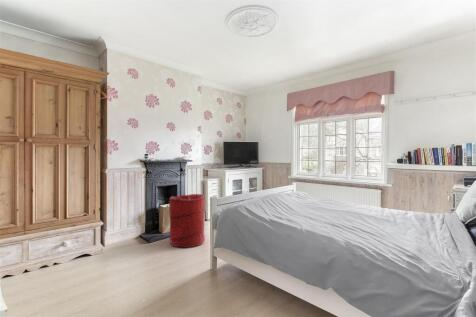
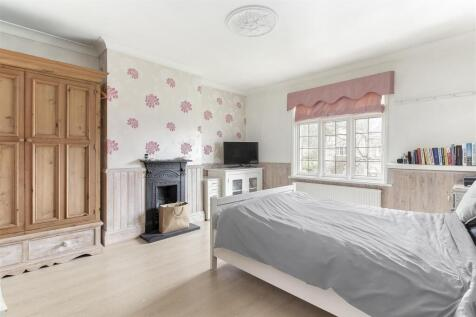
- laundry hamper [168,193,206,249]
